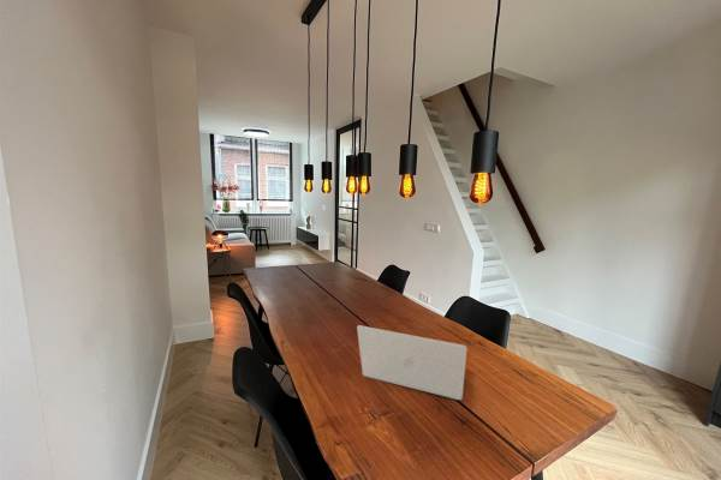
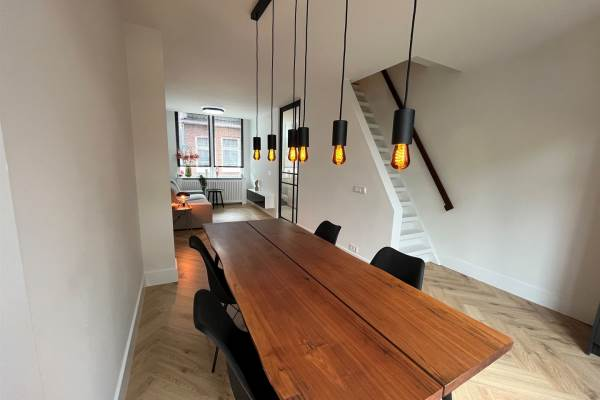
- laptop [356,324,469,401]
